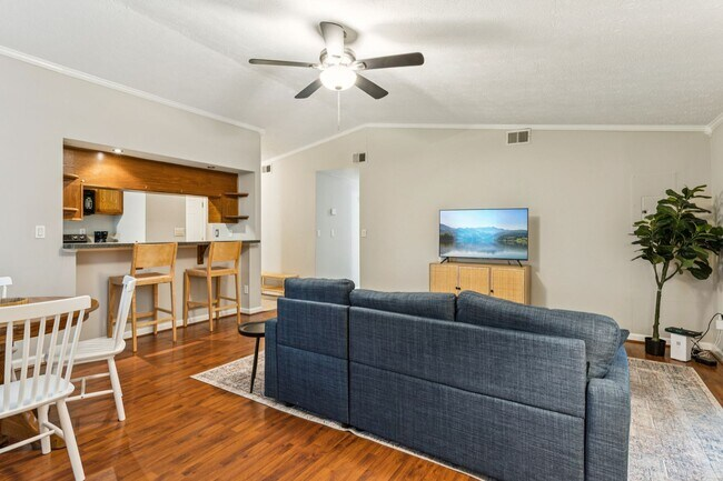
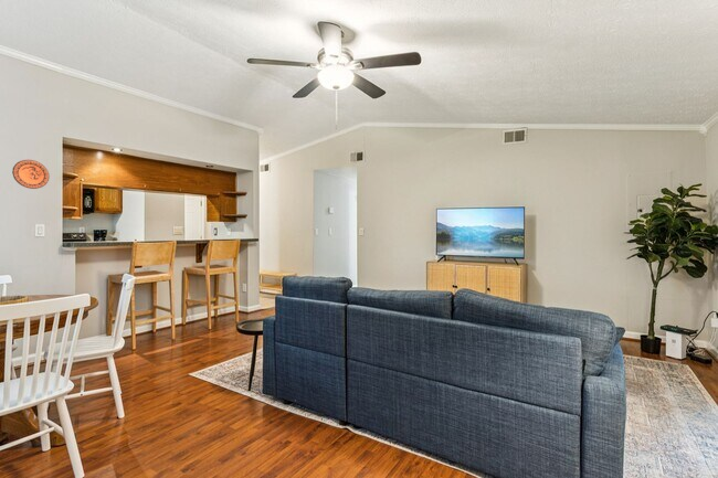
+ decorative plate [11,159,51,190]
